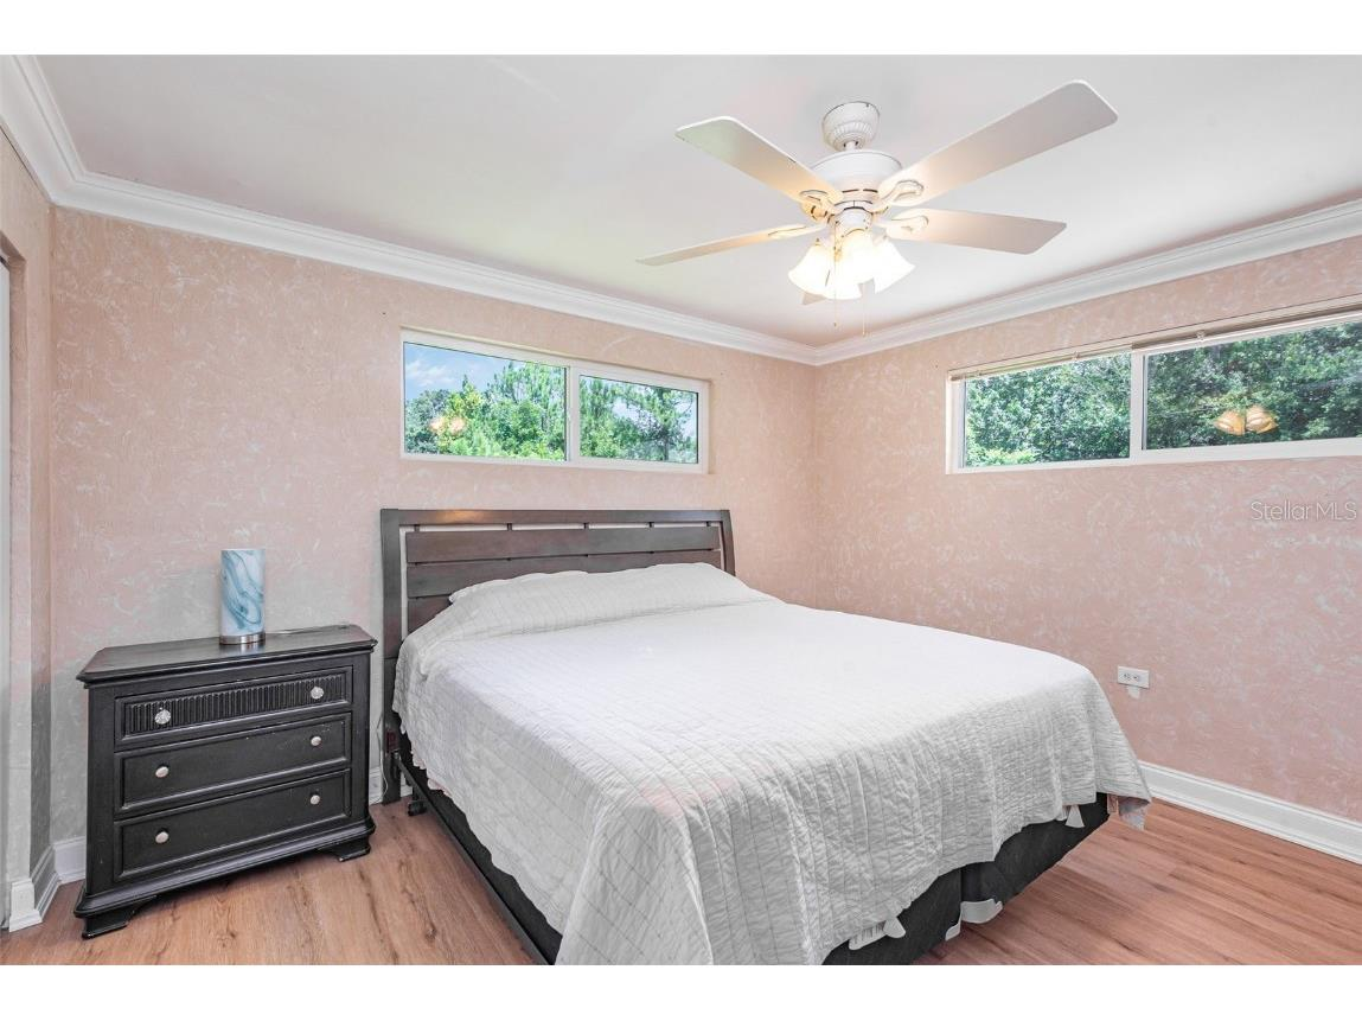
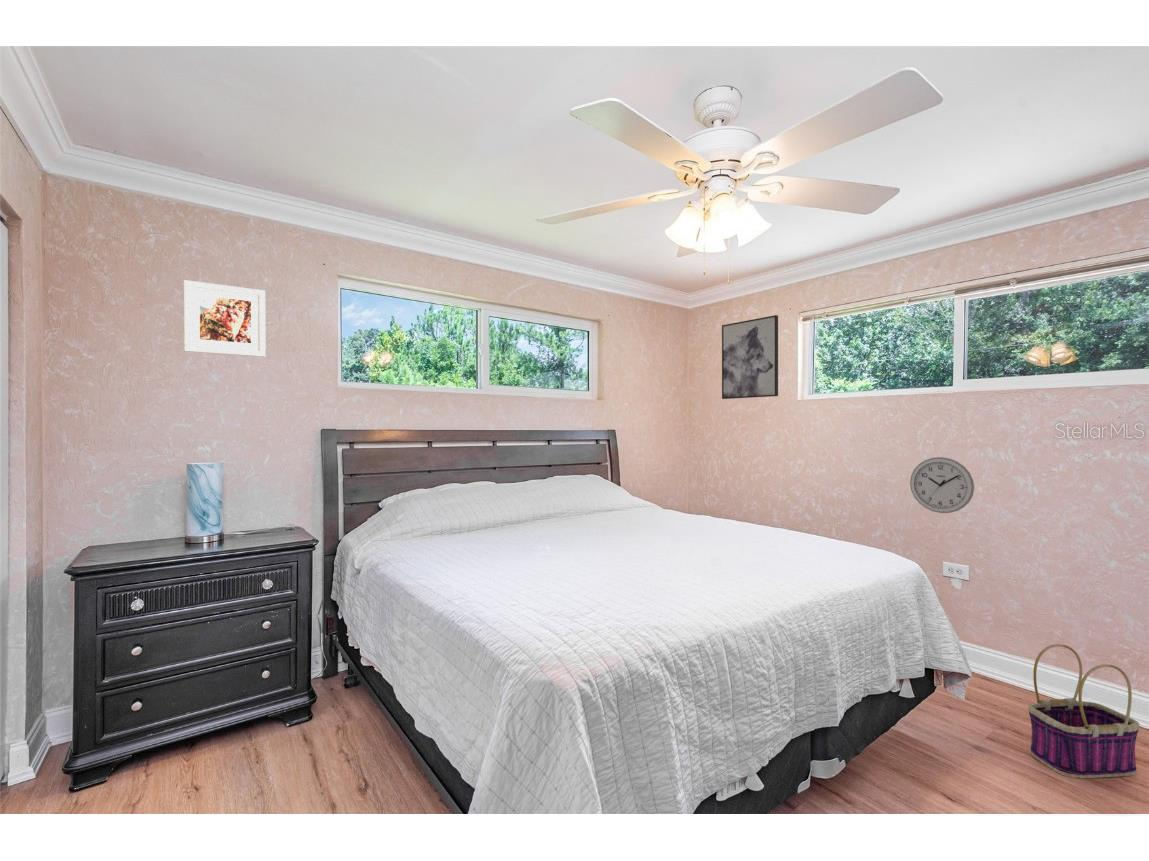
+ wall clock [909,456,975,514]
+ wall art [721,314,779,400]
+ basket [1027,643,1140,779]
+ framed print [183,279,267,358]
